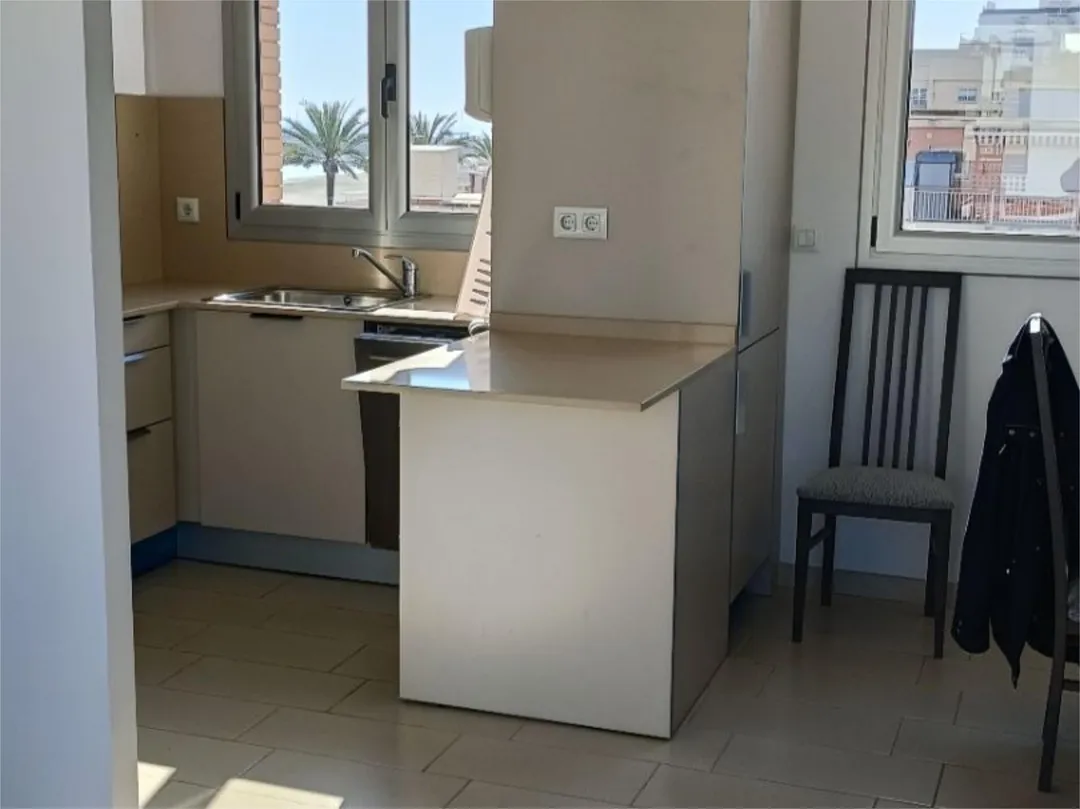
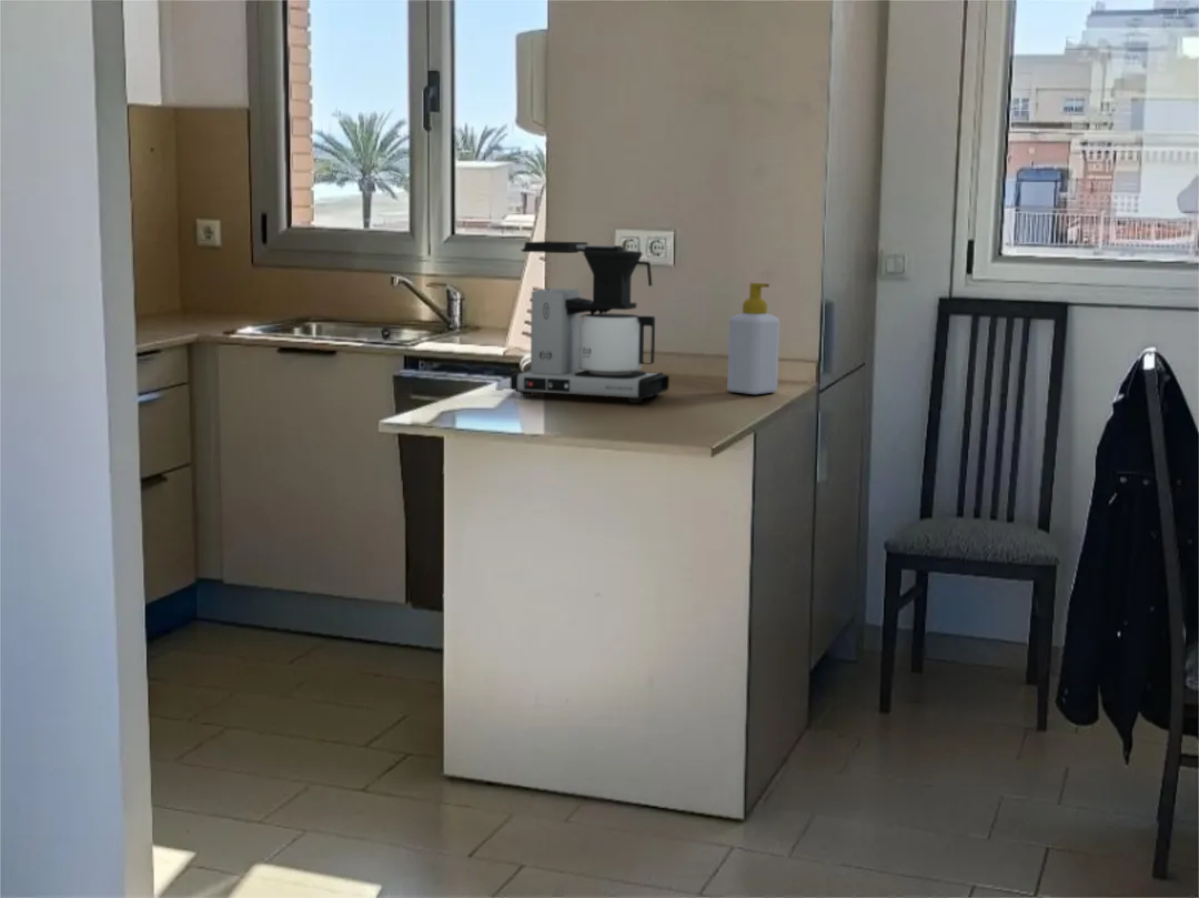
+ coffee maker [510,240,671,404]
+ soap bottle [726,282,780,395]
